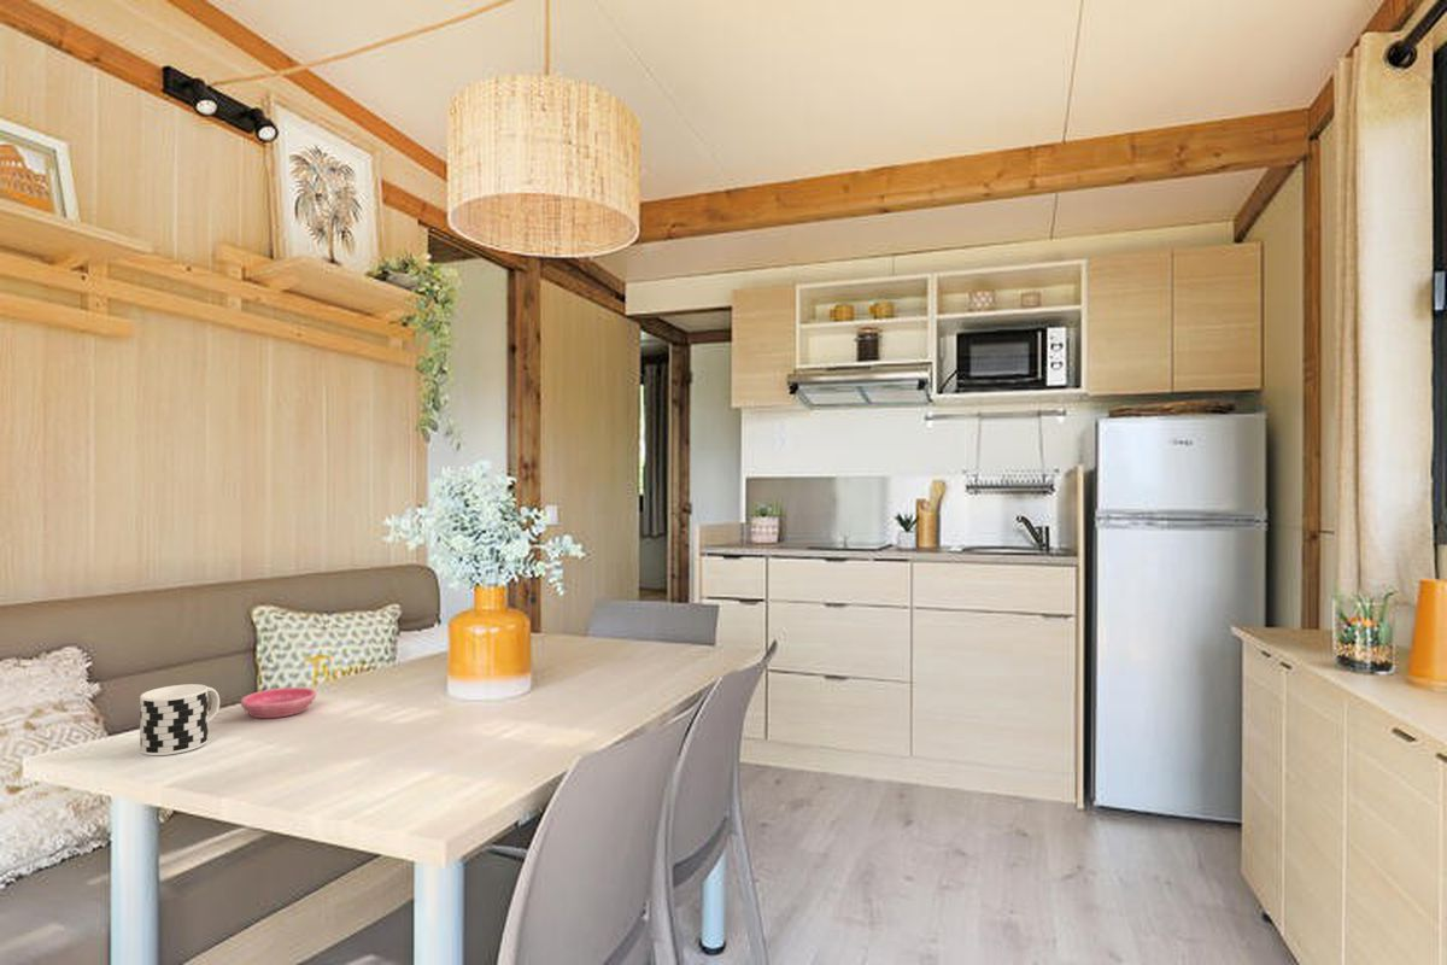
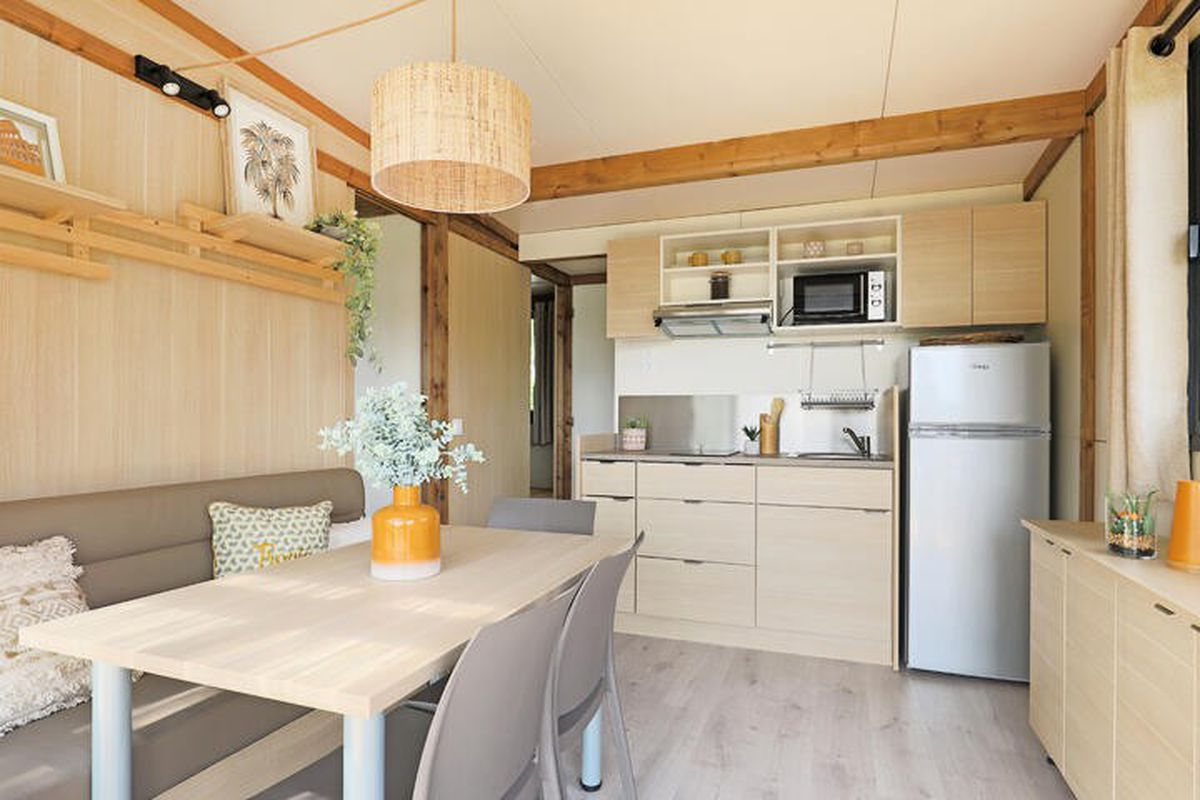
- cup [139,683,221,756]
- saucer [240,686,317,719]
